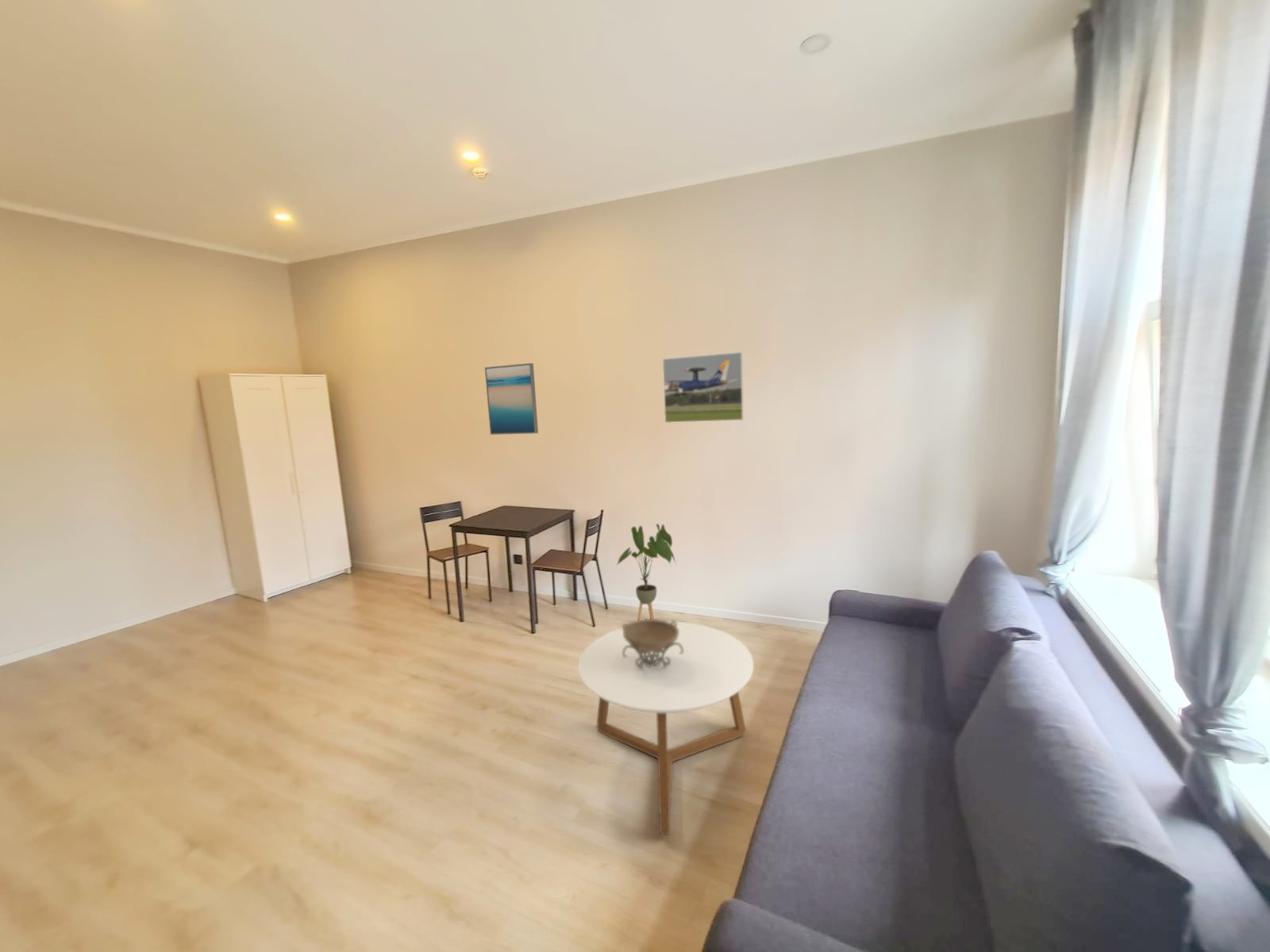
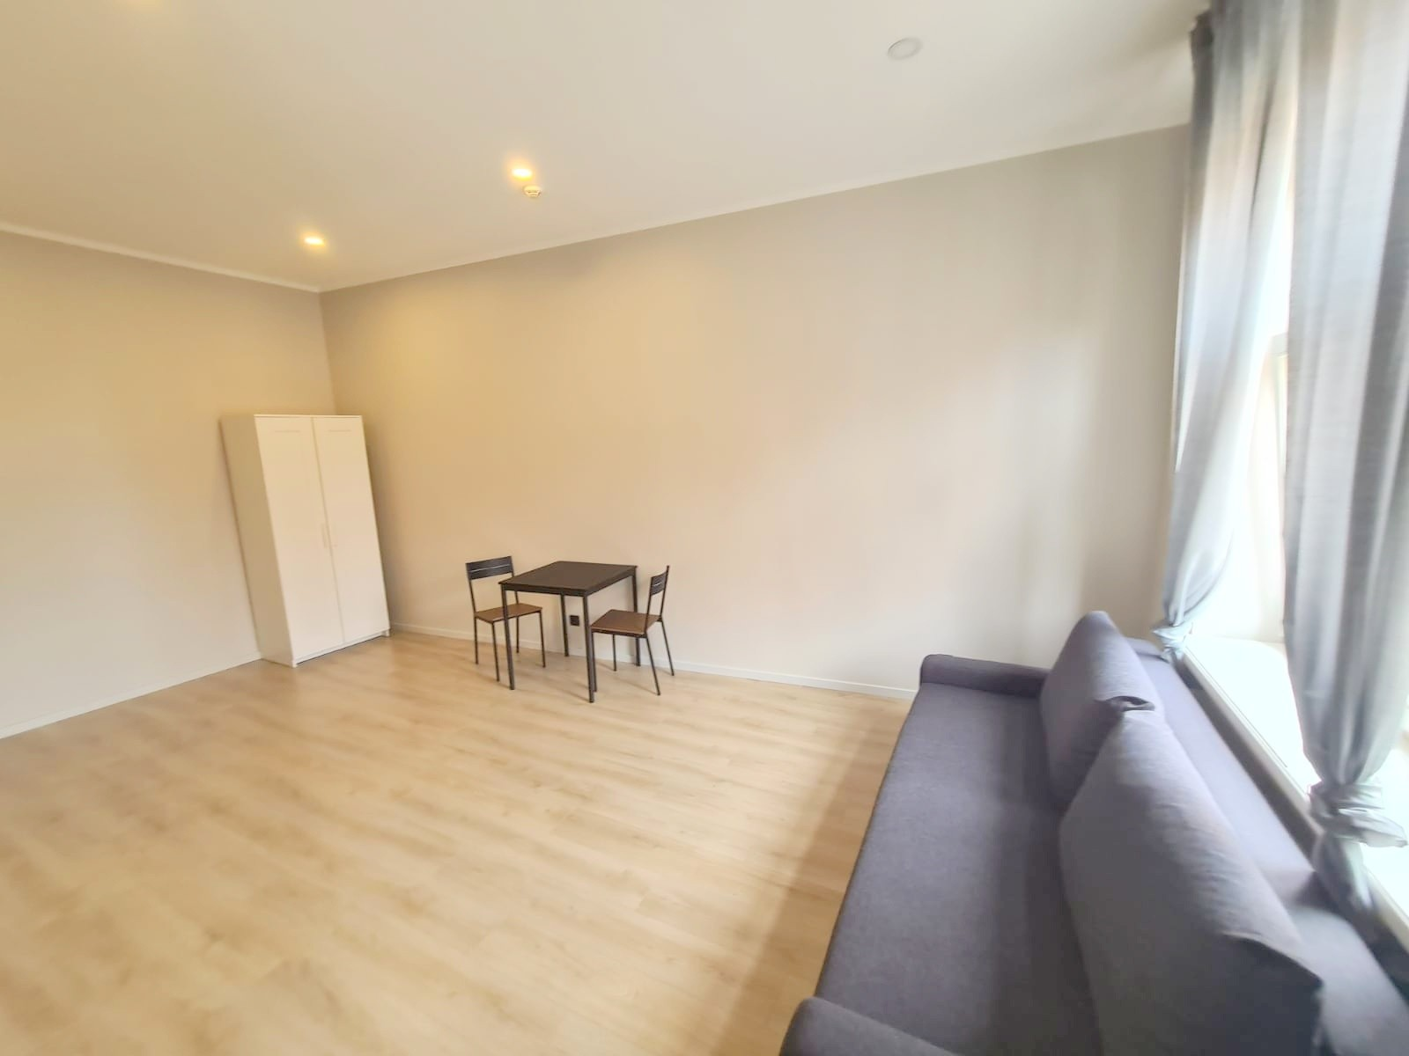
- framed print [662,351,745,424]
- coffee table [577,620,754,835]
- decorative bowl [622,618,683,670]
- wall art [484,363,539,436]
- house plant [616,523,677,620]
